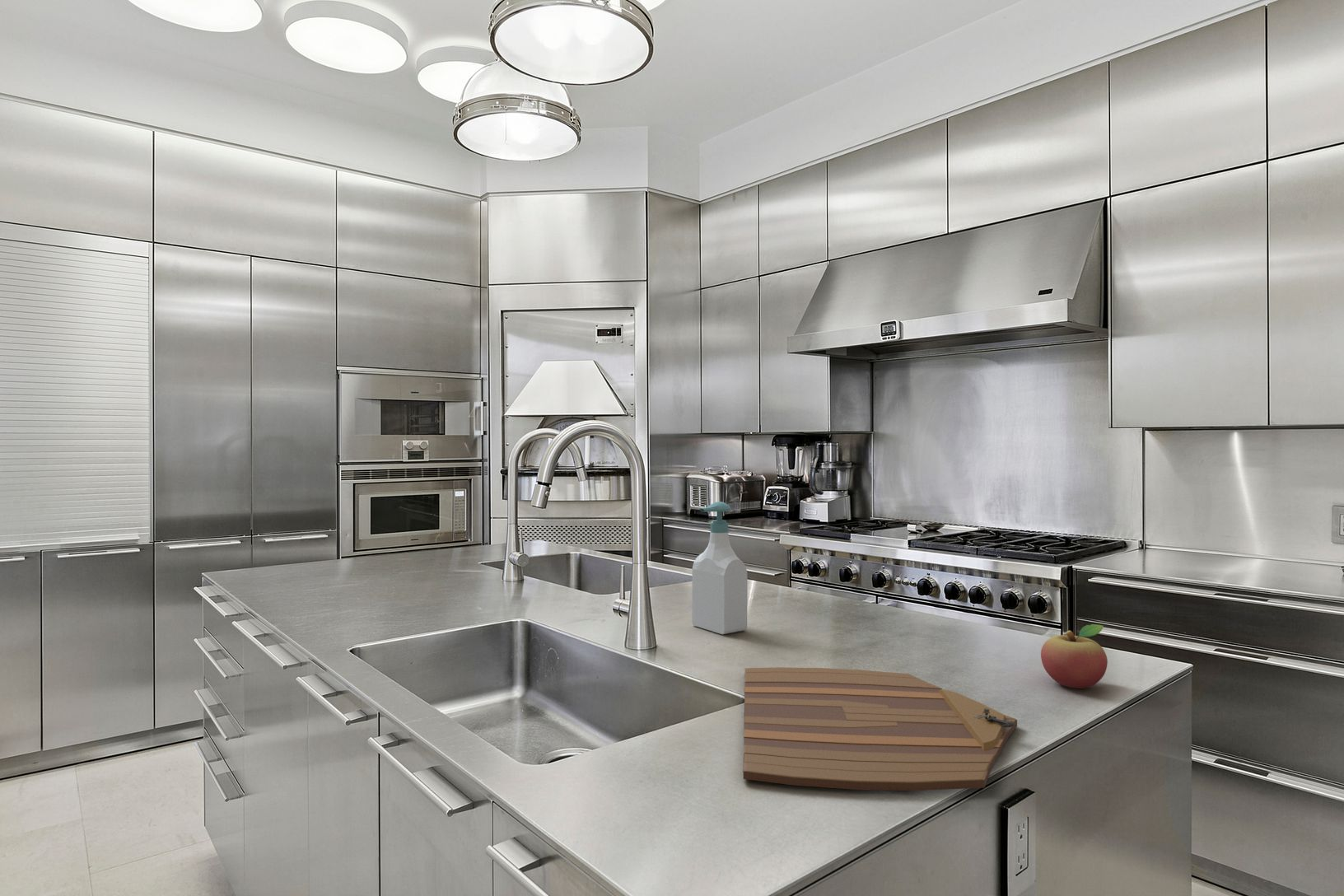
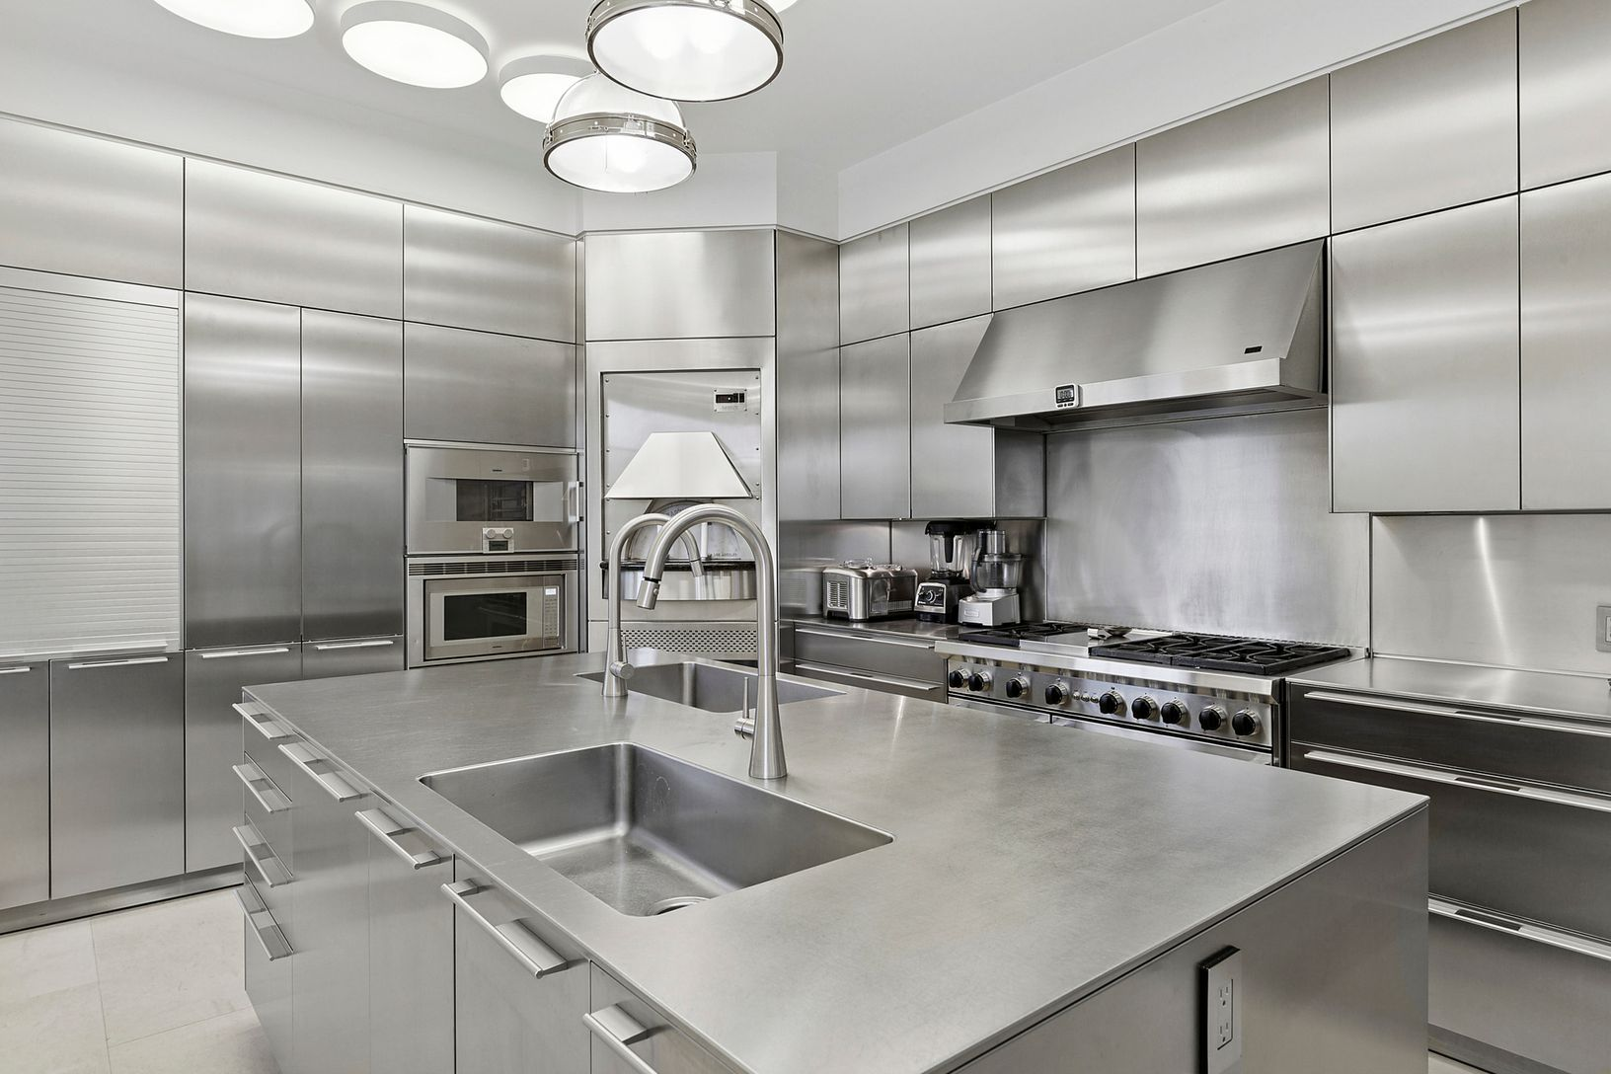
- soap bottle [691,501,748,635]
- fruit [1040,623,1108,689]
- cutting board [743,666,1018,791]
